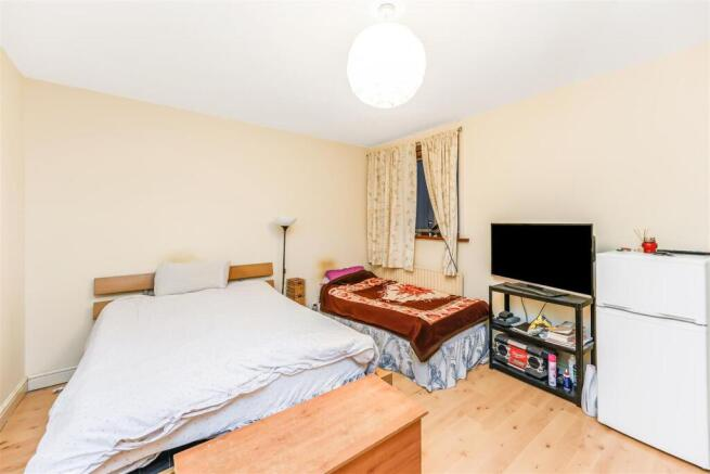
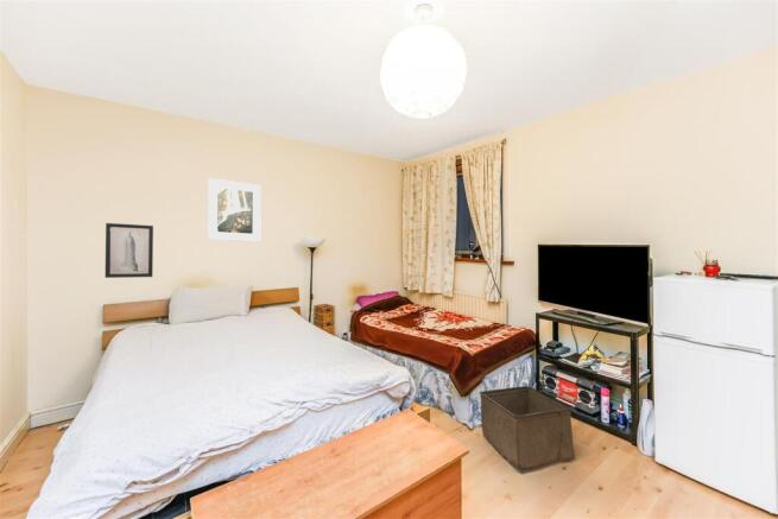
+ storage bin [479,385,576,473]
+ wall art [105,222,154,279]
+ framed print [207,177,263,243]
